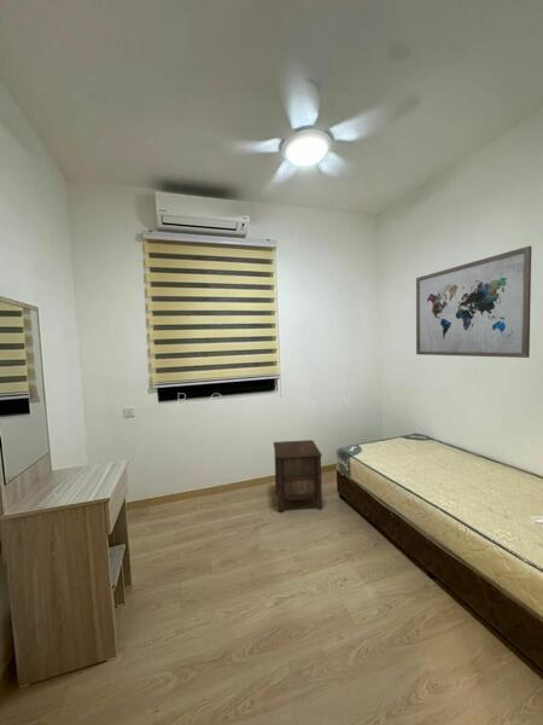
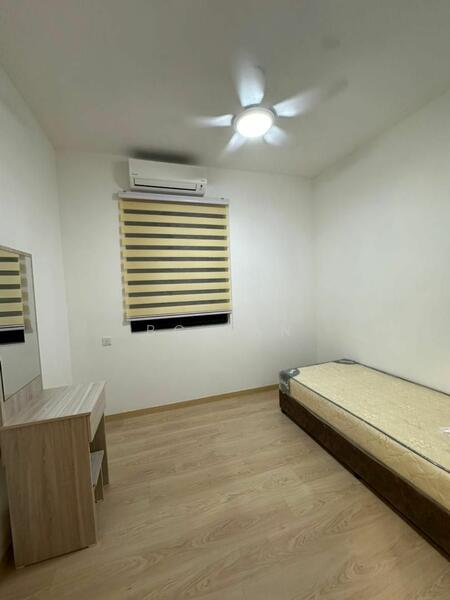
- nightstand [272,439,323,514]
- wall art [415,245,533,359]
